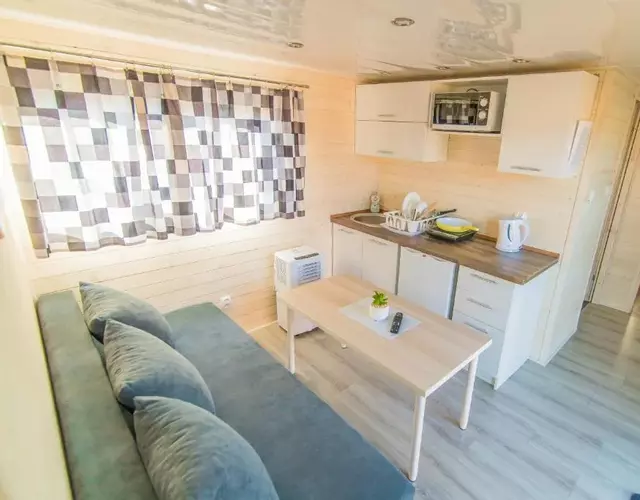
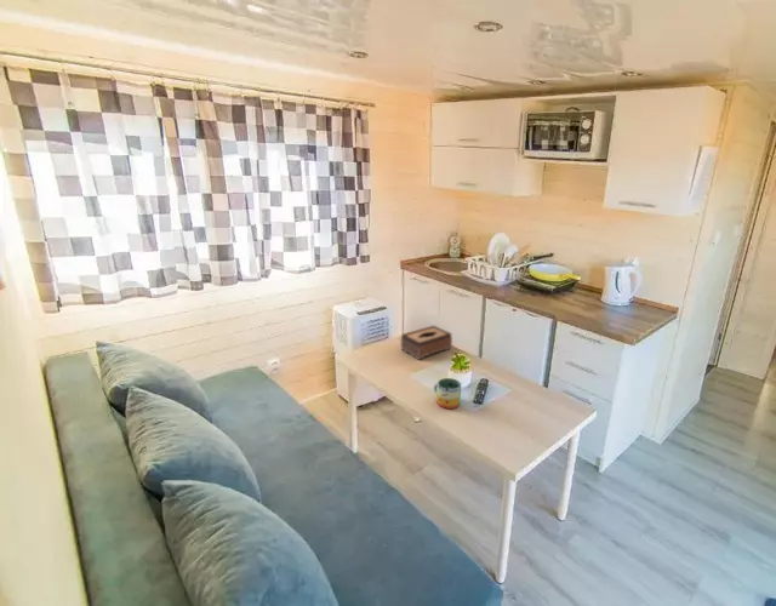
+ mug [433,377,462,410]
+ tissue box [400,325,453,361]
